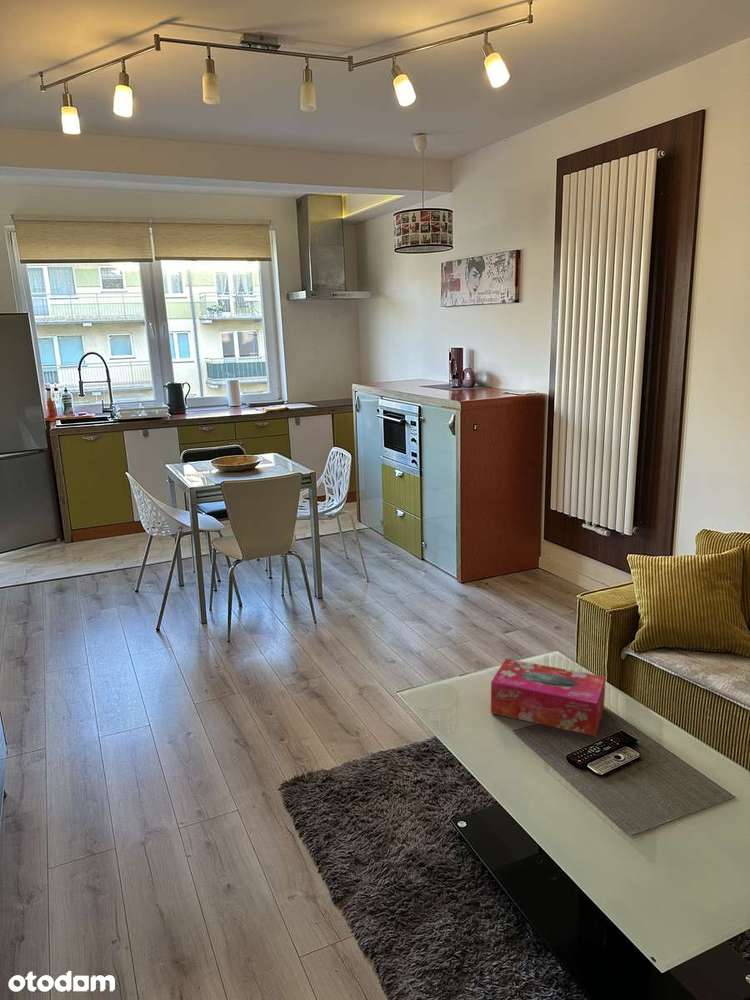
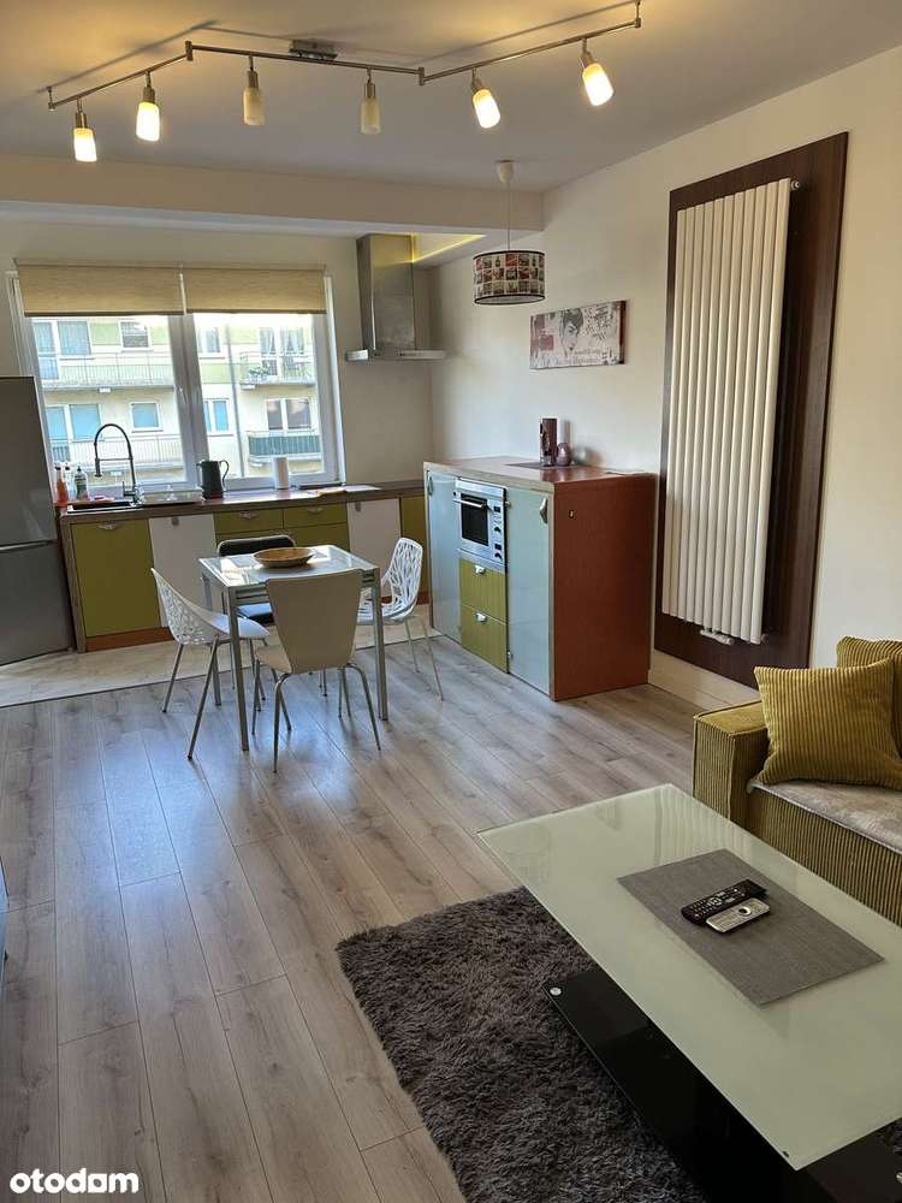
- tissue box [490,658,607,737]
